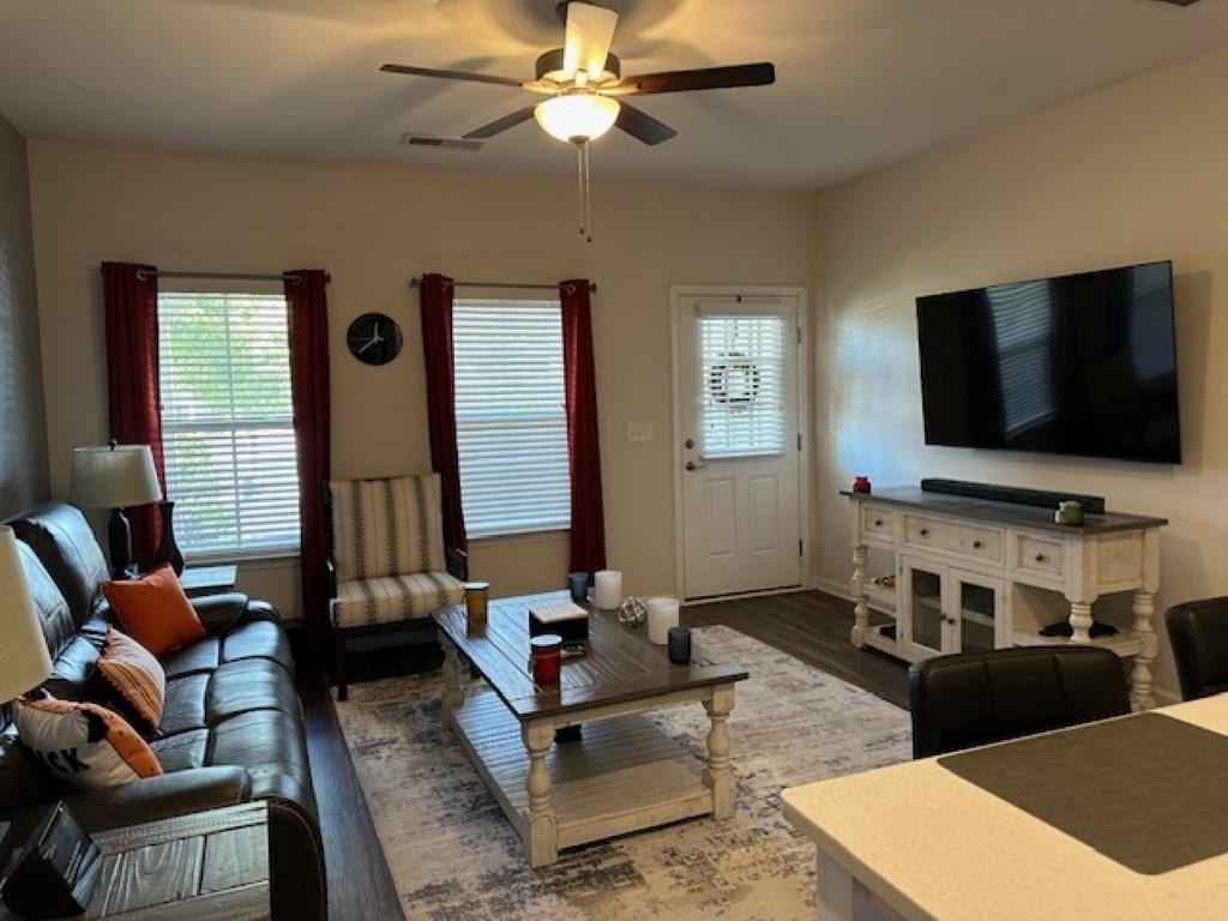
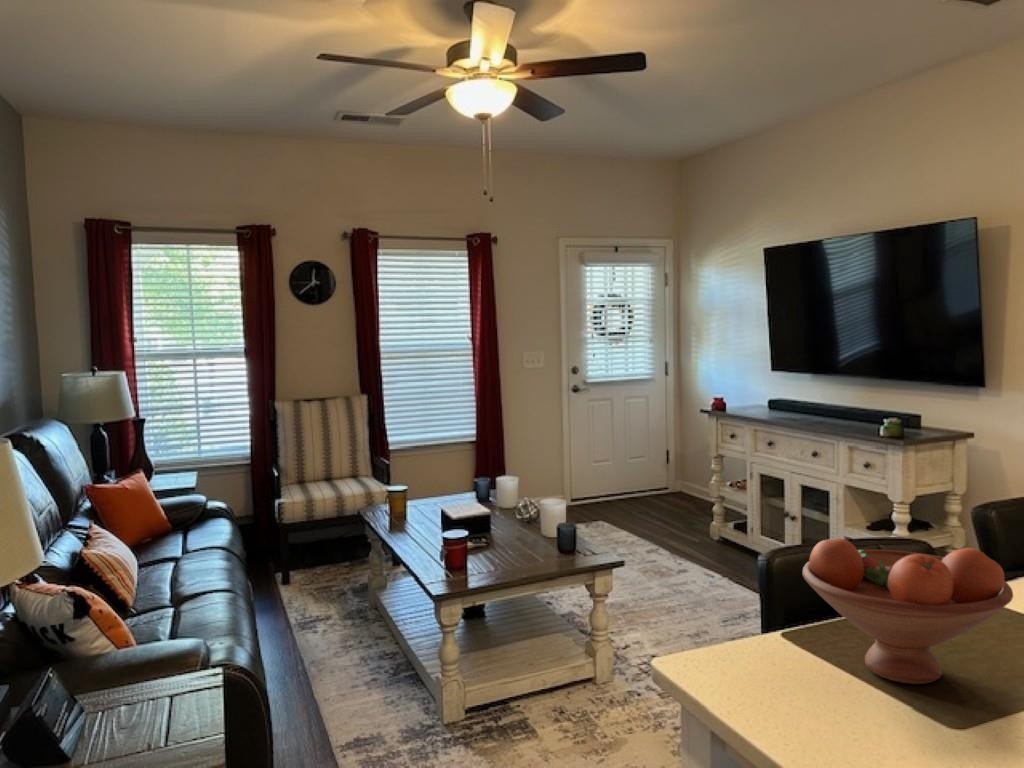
+ fruit bowl [801,538,1014,685]
